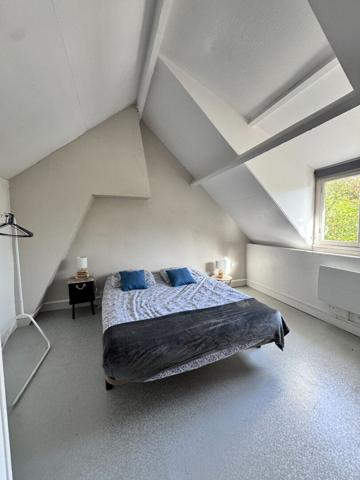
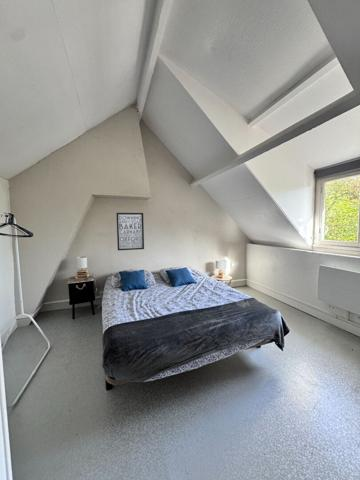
+ wall art [115,212,145,251]
